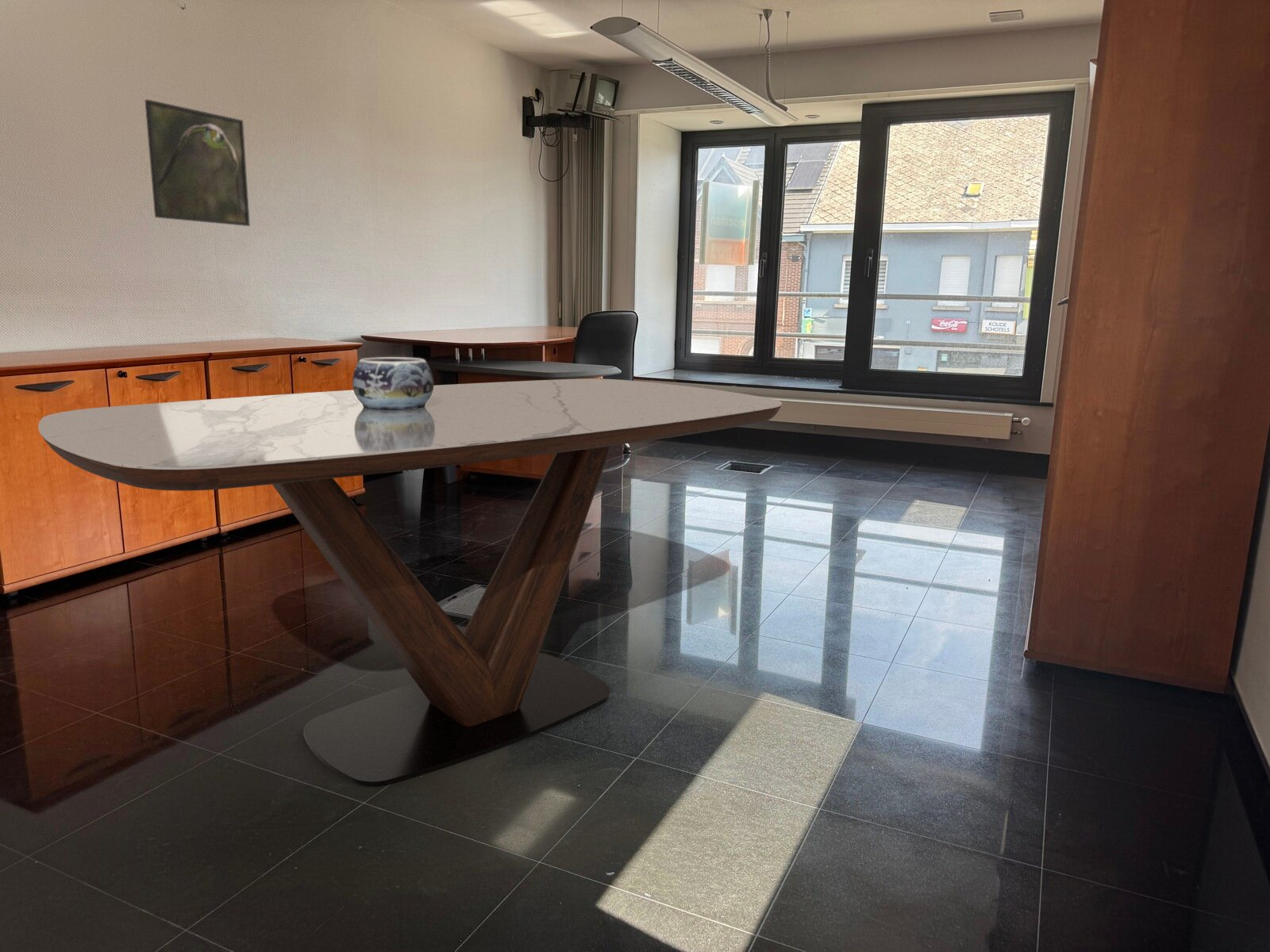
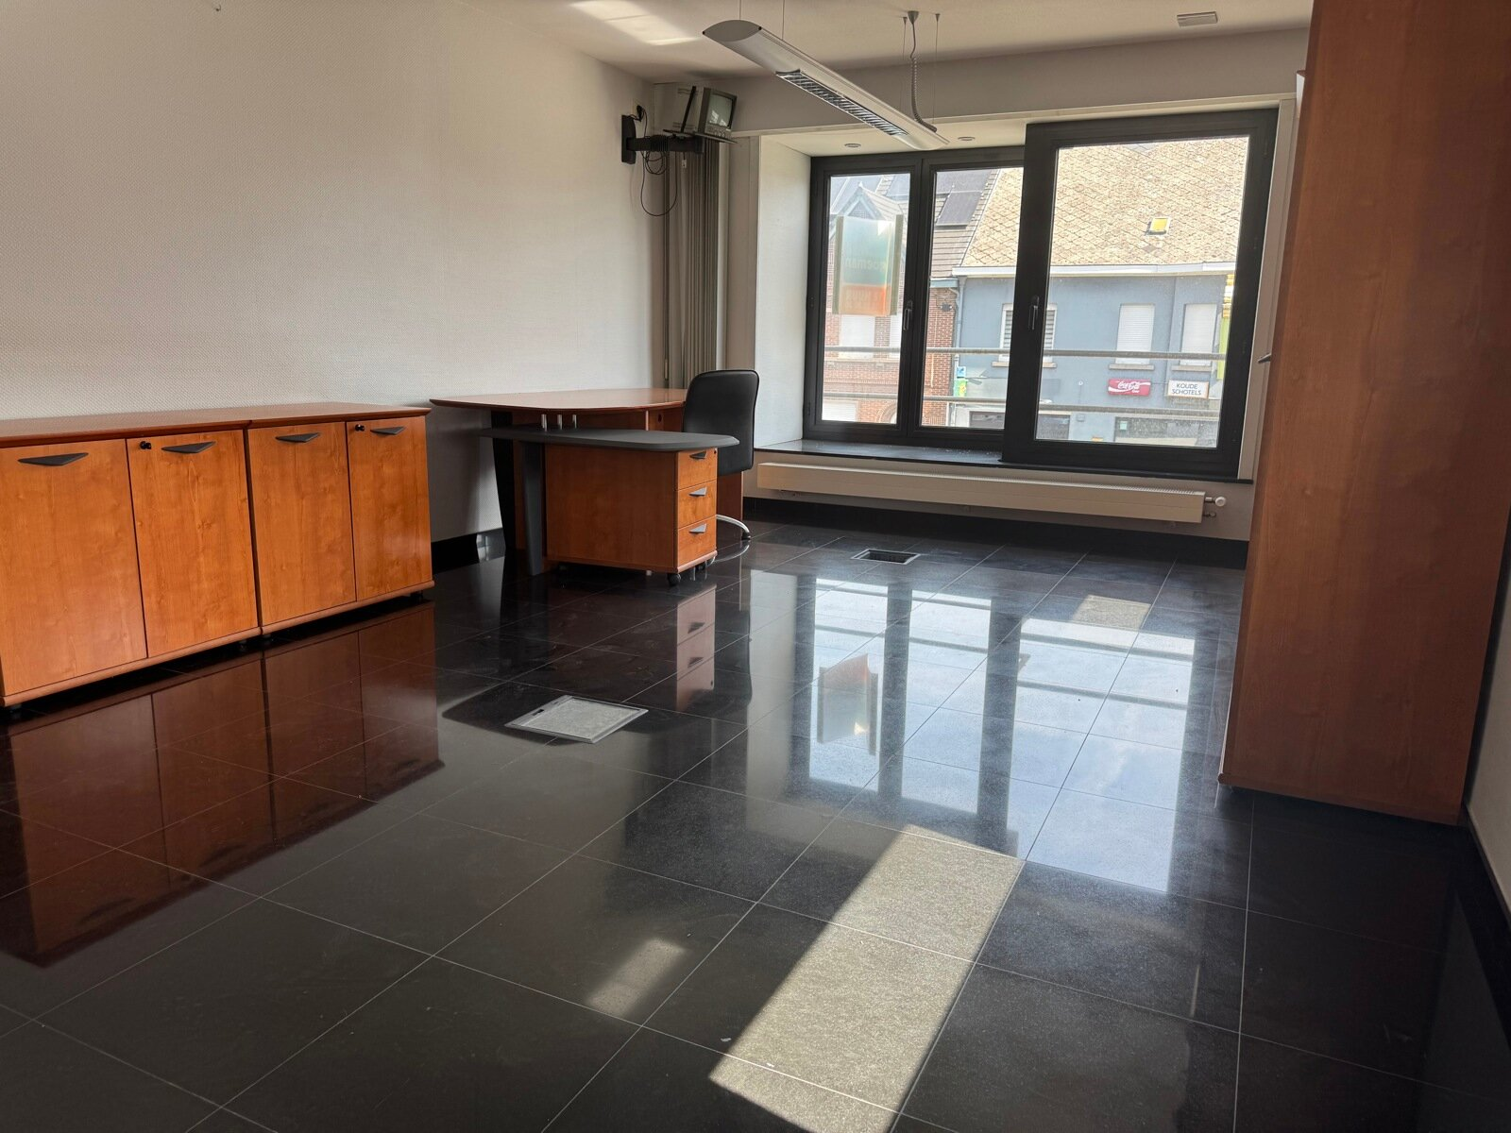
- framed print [144,99,251,227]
- dining table [37,378,783,787]
- decorative bowl [352,356,434,409]
